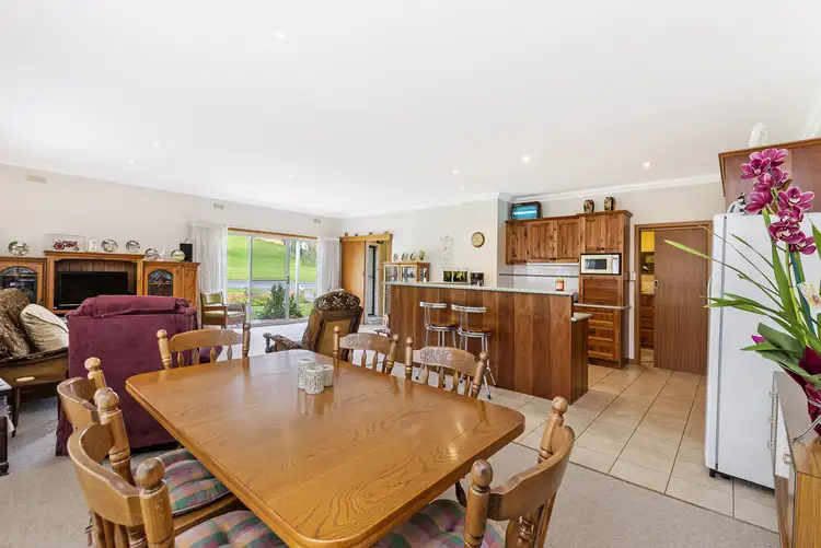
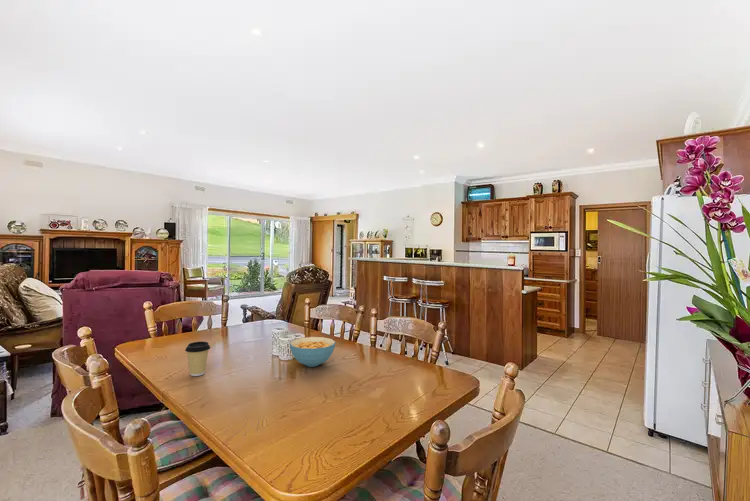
+ cereal bowl [289,336,336,368]
+ coffee cup [184,340,211,377]
